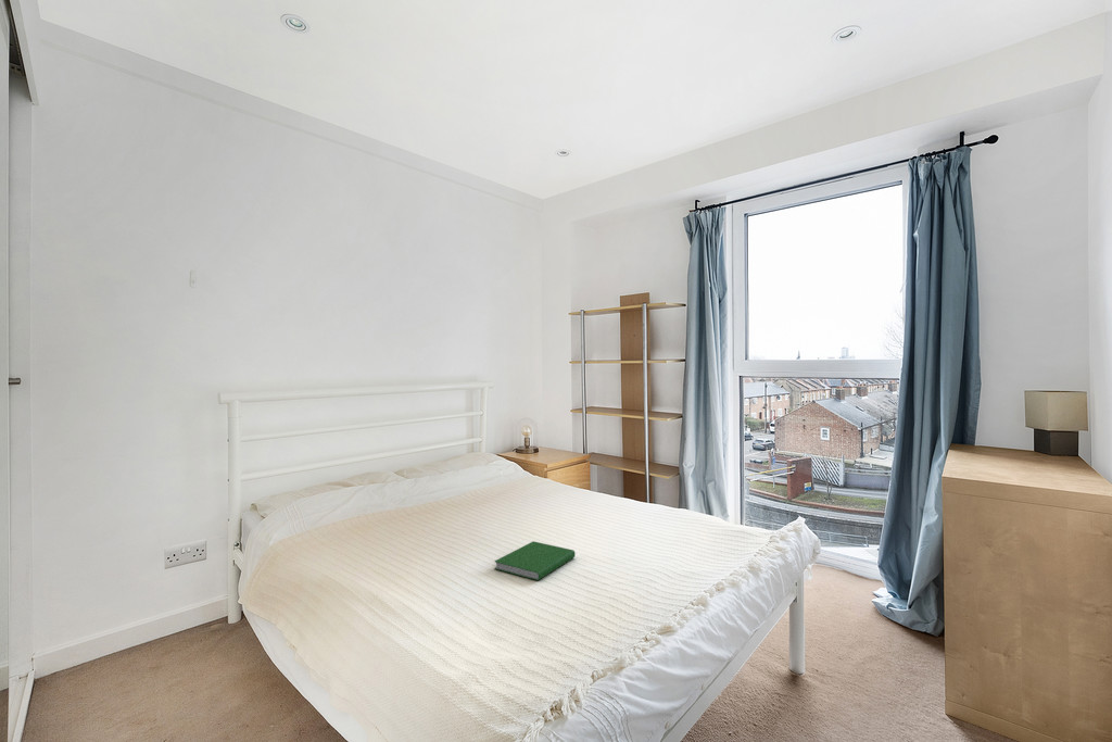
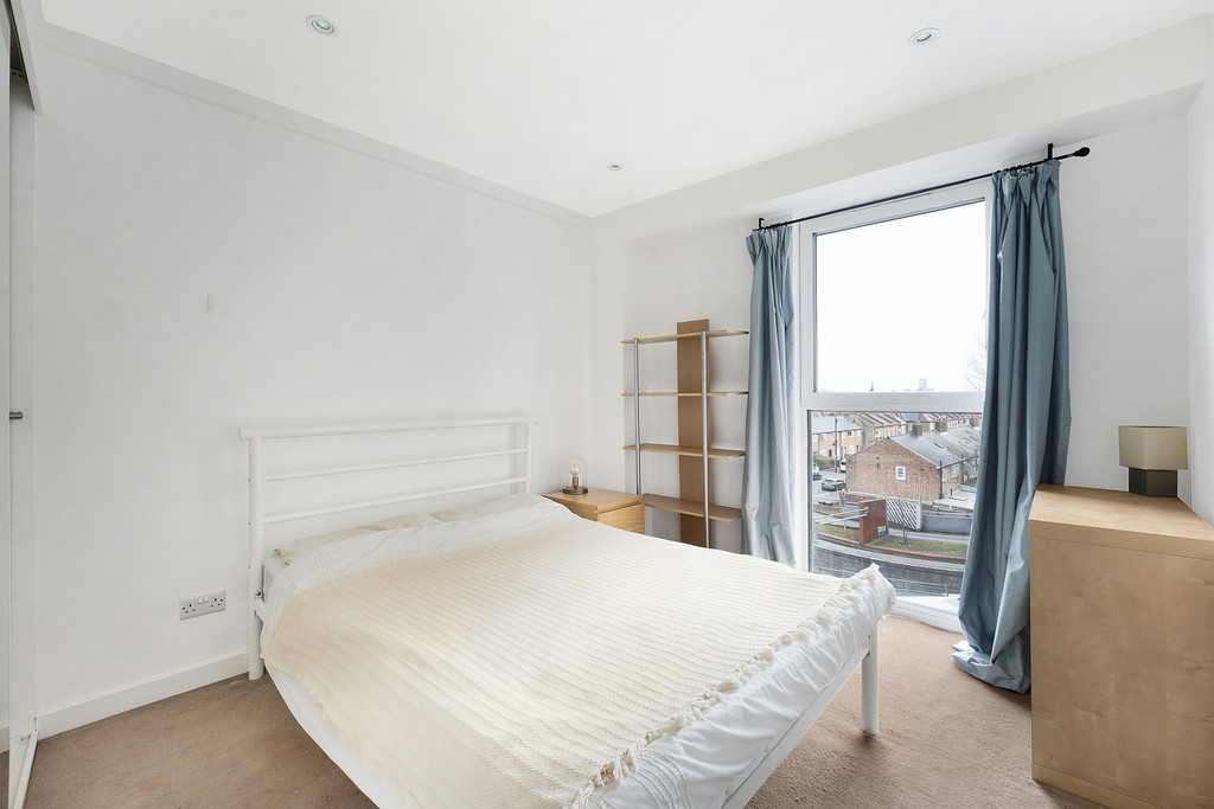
- hardcover book [493,540,577,581]
